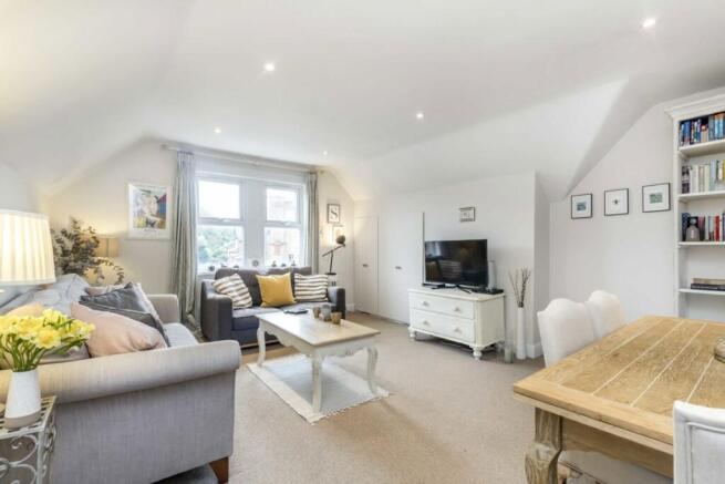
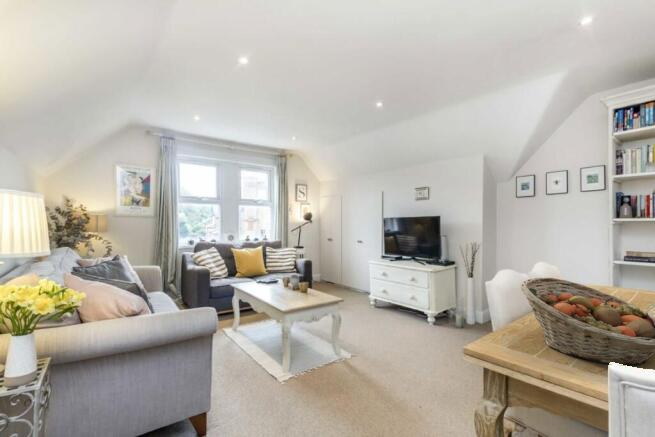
+ fruit basket [519,277,655,367]
